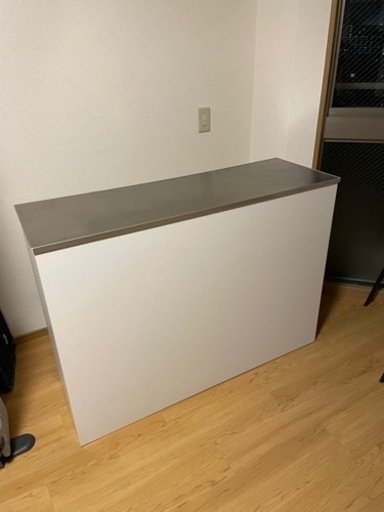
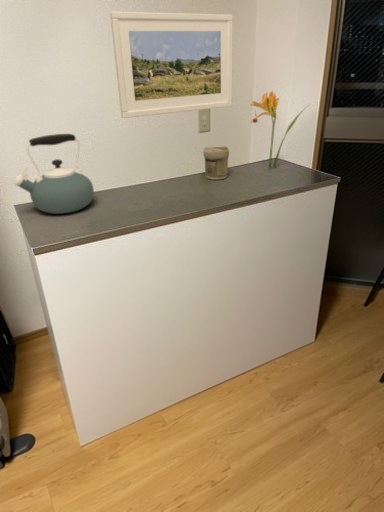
+ kettle [13,133,95,215]
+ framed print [109,10,234,119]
+ flower [249,90,312,168]
+ jar [203,145,230,181]
